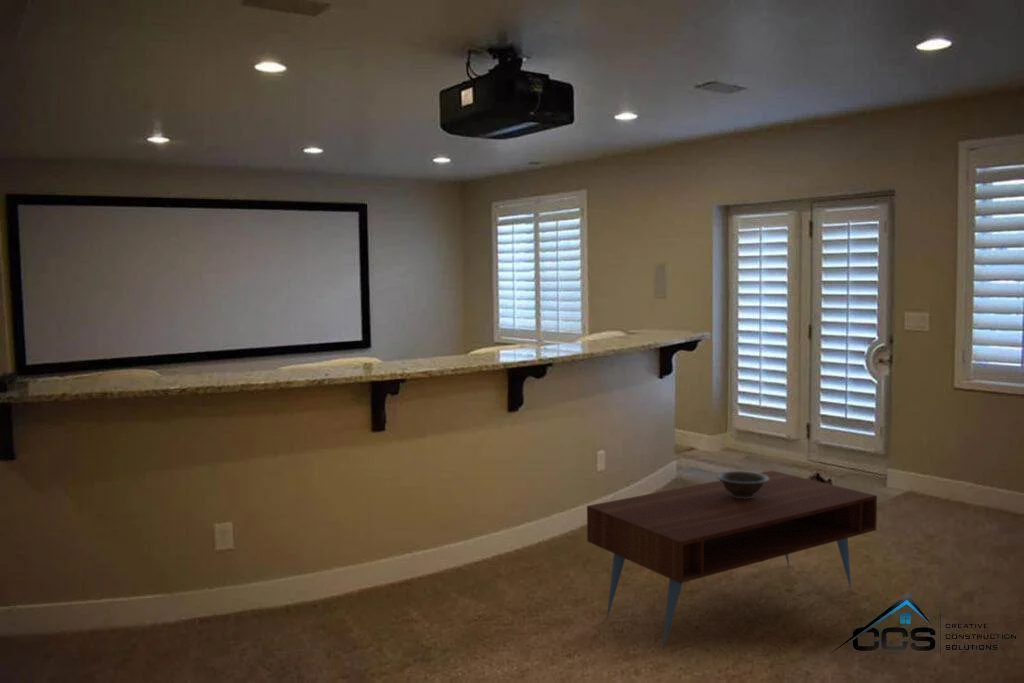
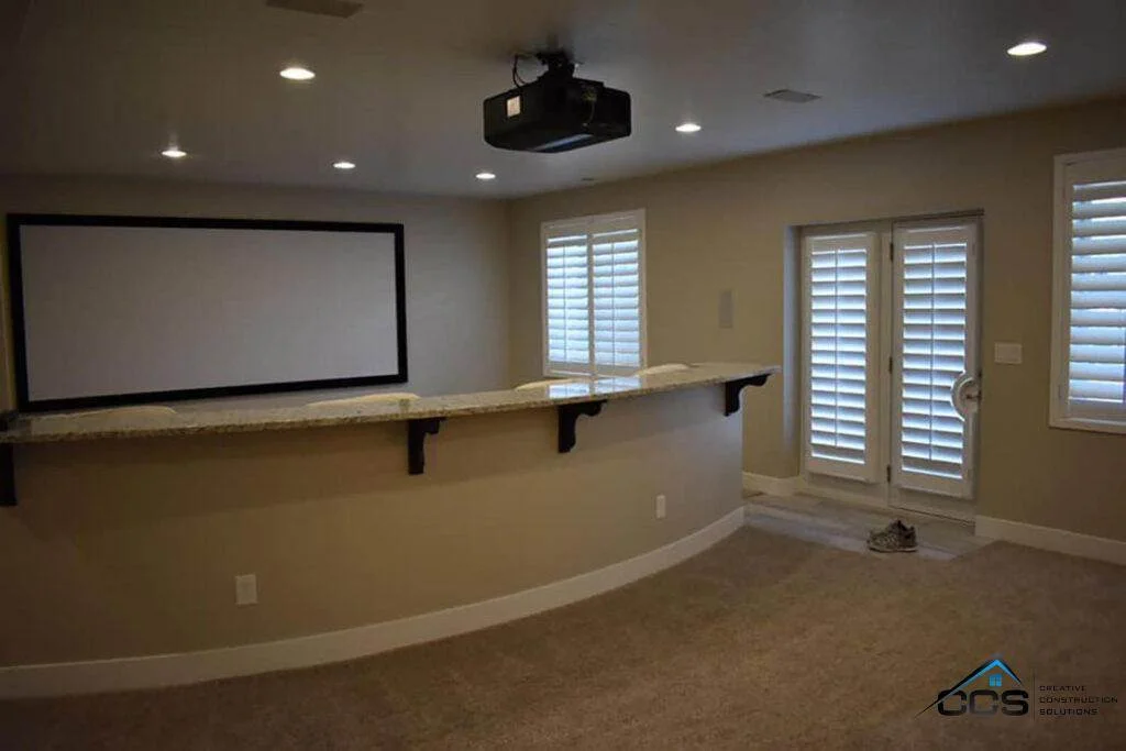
- coffee table [586,470,878,651]
- decorative bowl [716,470,769,499]
